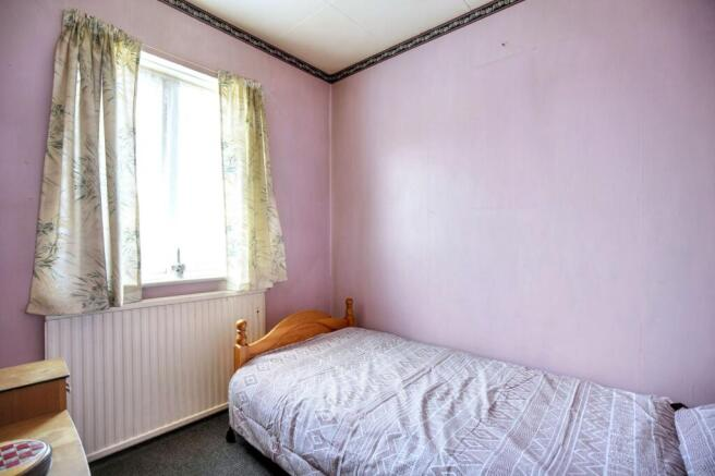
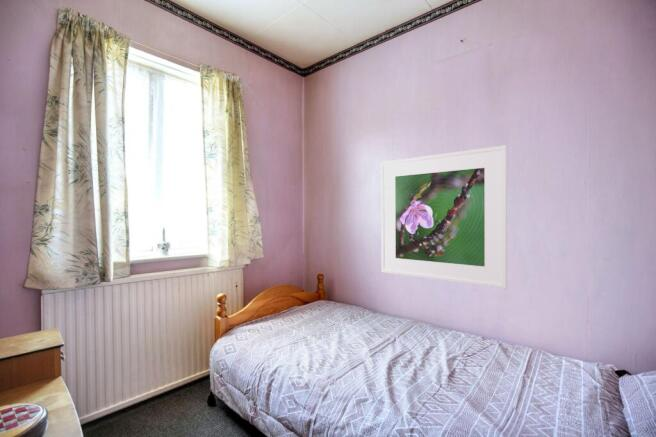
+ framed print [380,144,508,290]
